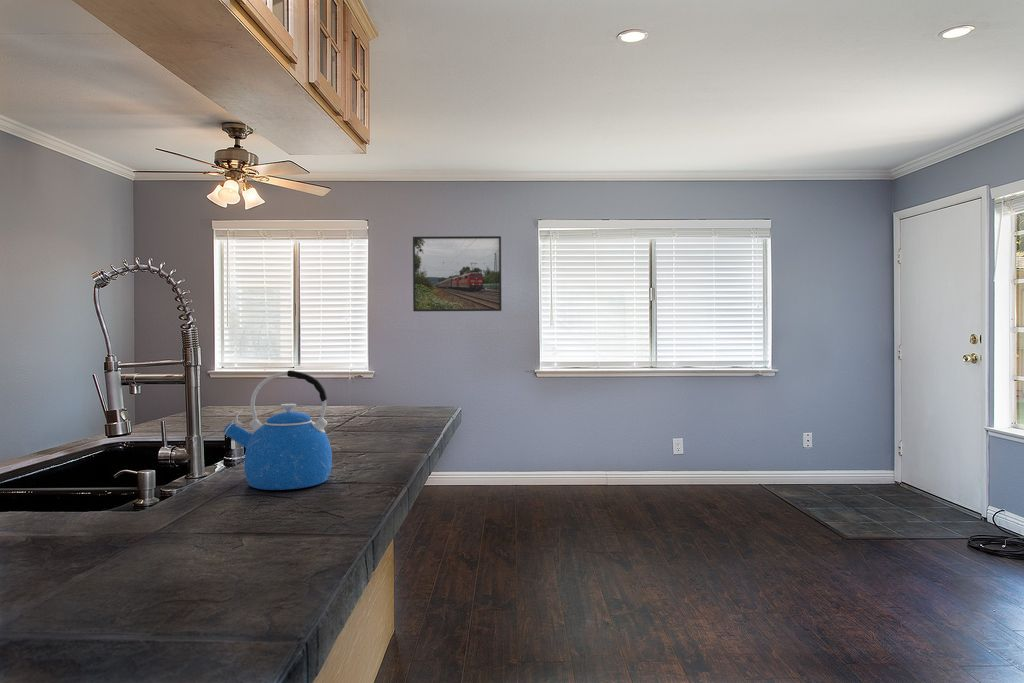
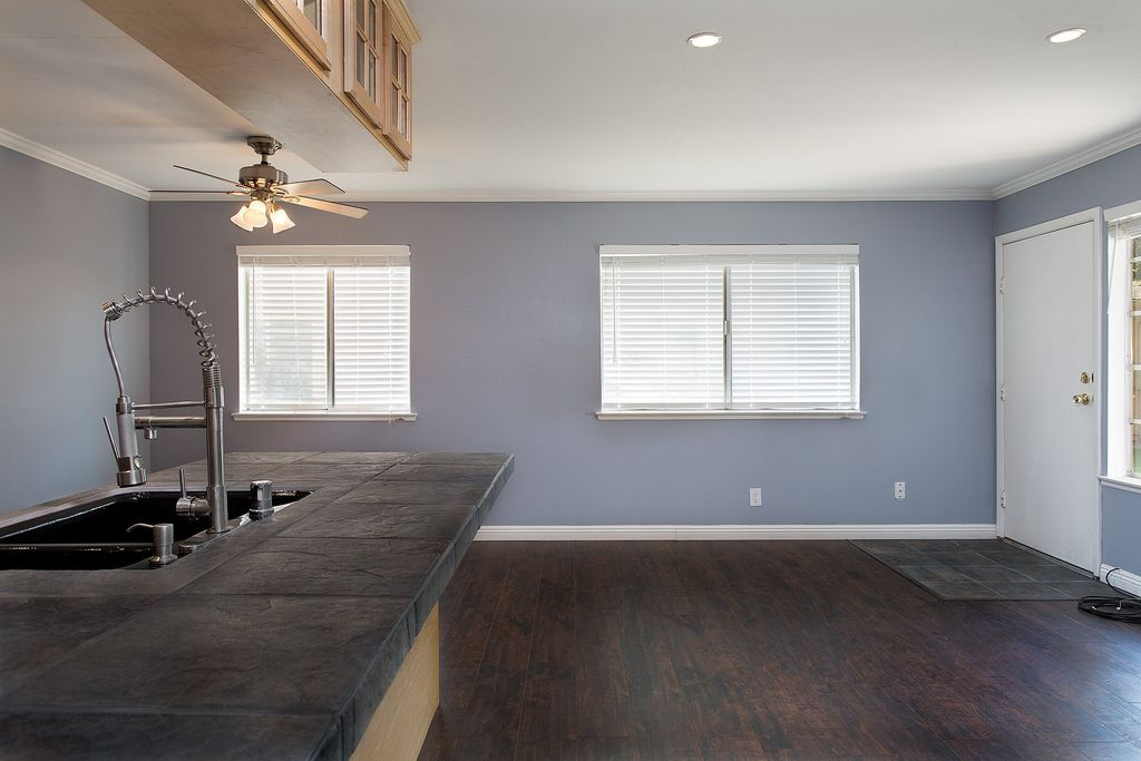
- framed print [412,235,503,312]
- kettle [222,369,333,491]
